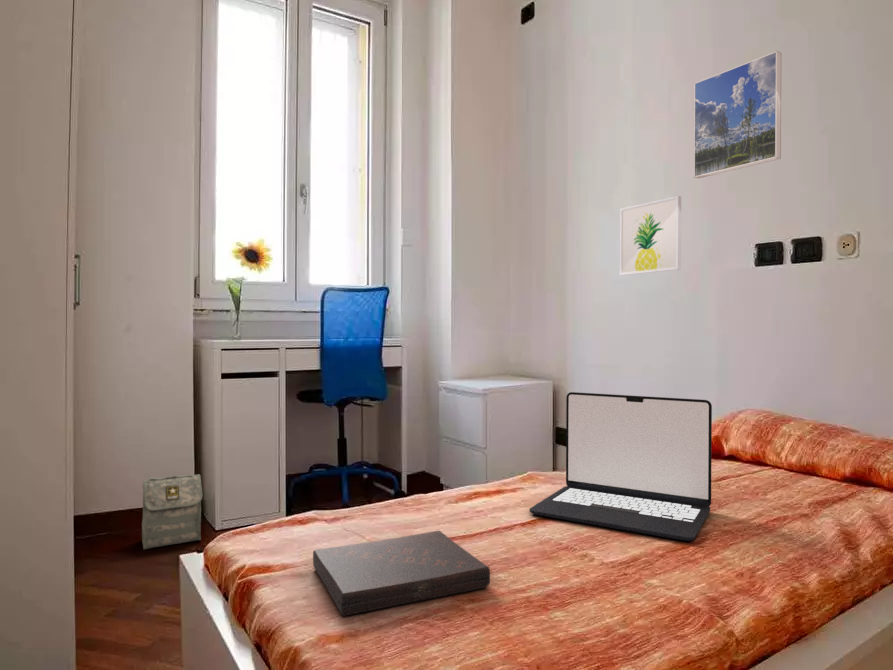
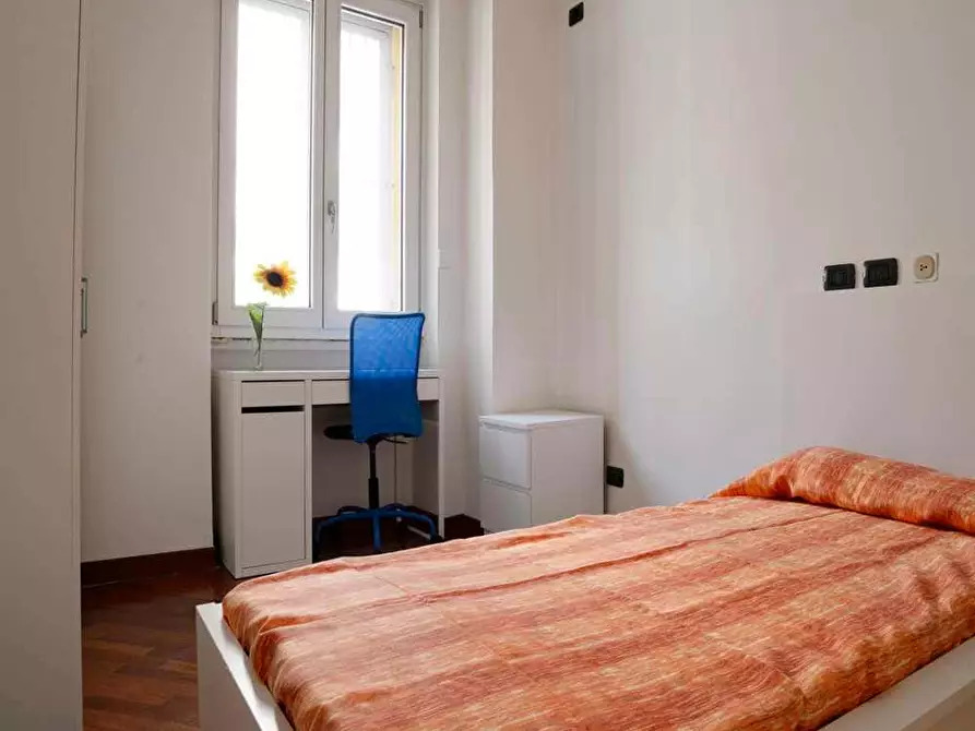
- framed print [693,50,782,179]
- laptop [529,391,713,542]
- wall art [619,195,682,276]
- bag [141,473,203,550]
- book [312,530,491,617]
